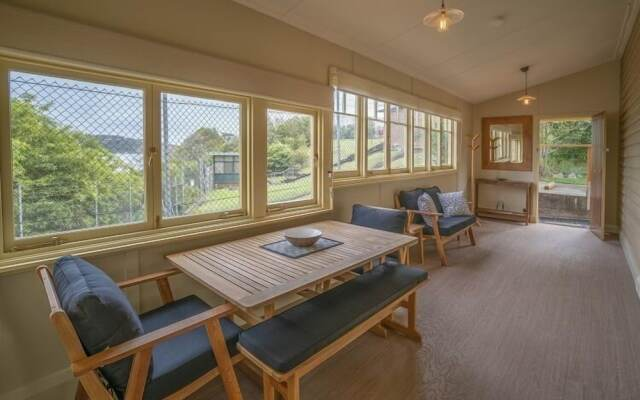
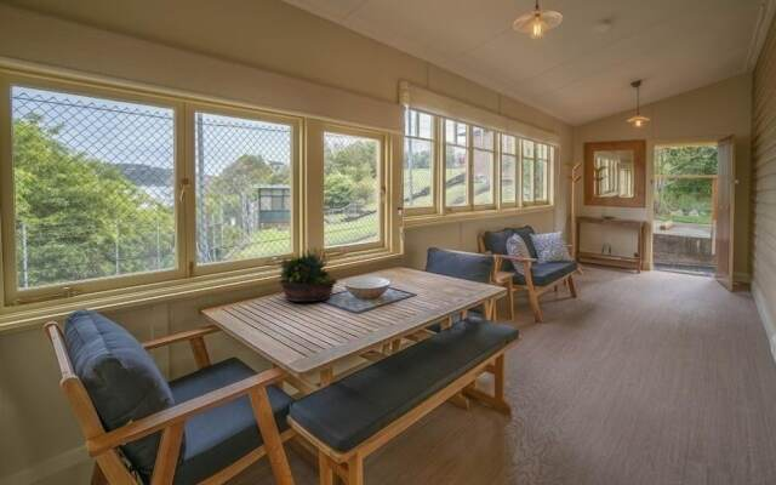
+ succulent planter [276,246,338,303]
